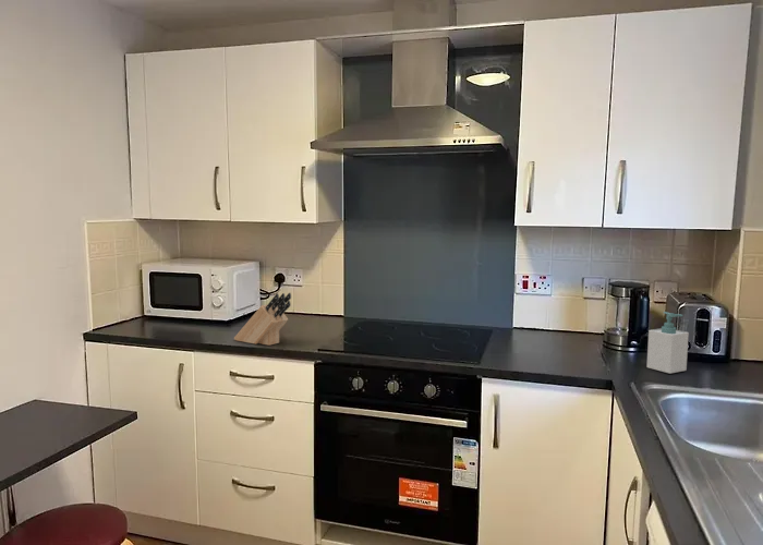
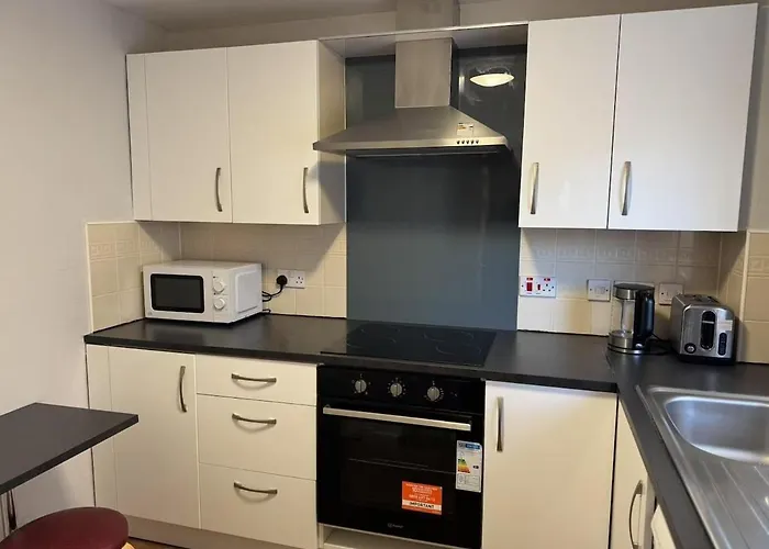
- knife block [233,292,292,347]
- soap bottle [645,311,690,375]
